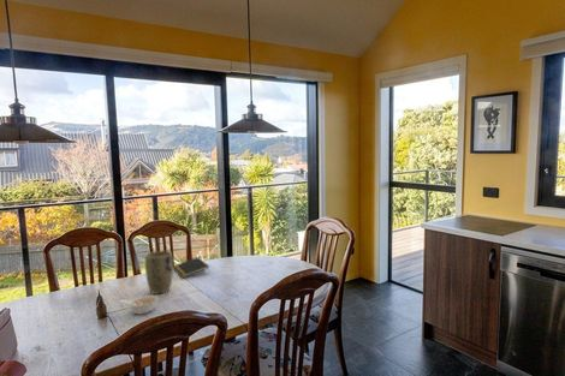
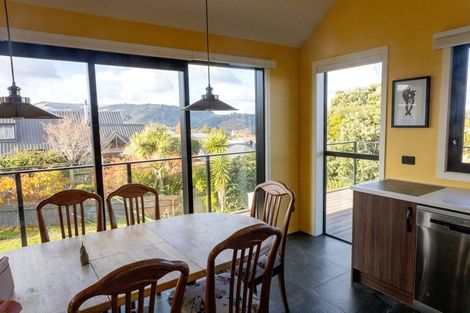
- legume [120,294,160,316]
- notepad [173,256,210,279]
- plant pot [144,250,174,296]
